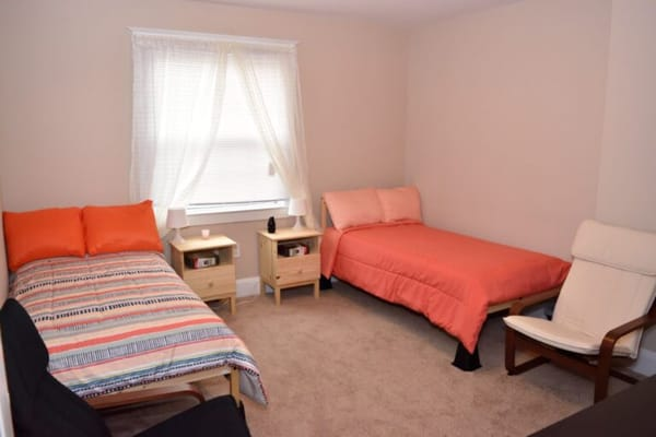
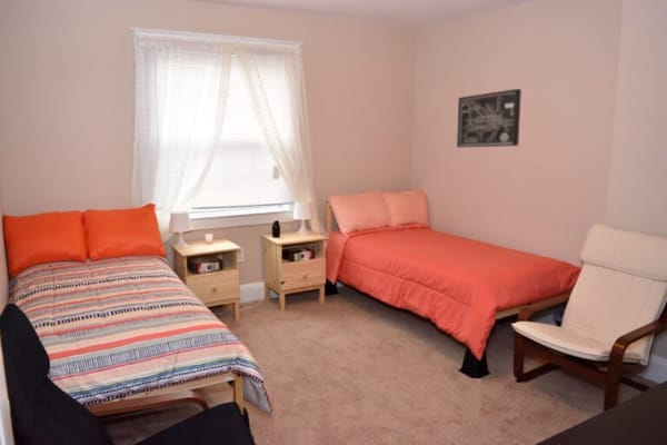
+ wall art [456,88,522,148]
